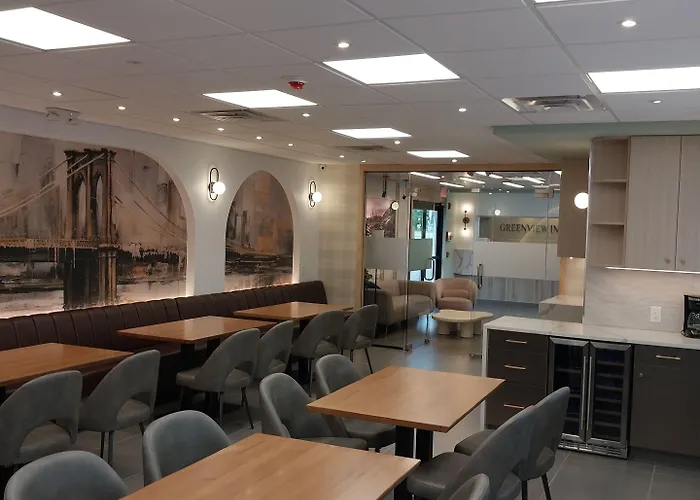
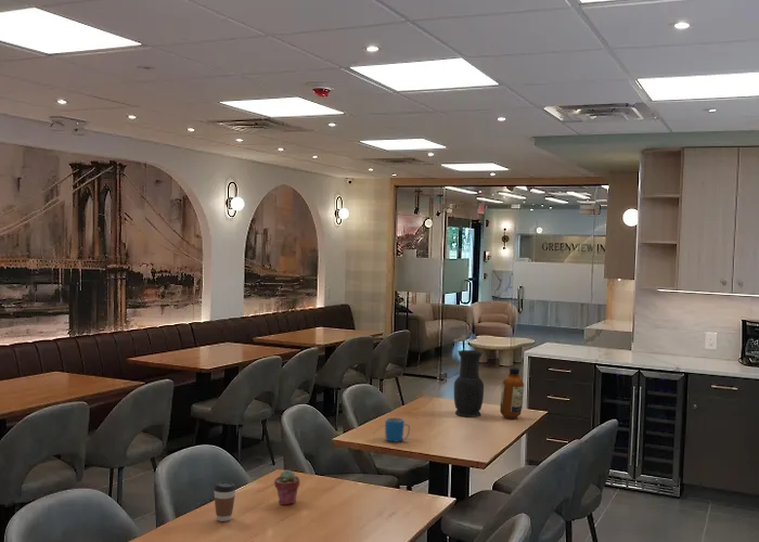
+ mug [384,416,411,443]
+ coffee cup [213,481,236,522]
+ vase [453,349,485,418]
+ bottle [499,366,525,420]
+ potted succulent [273,468,300,506]
